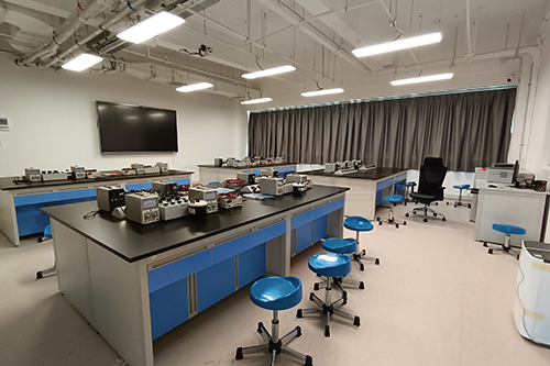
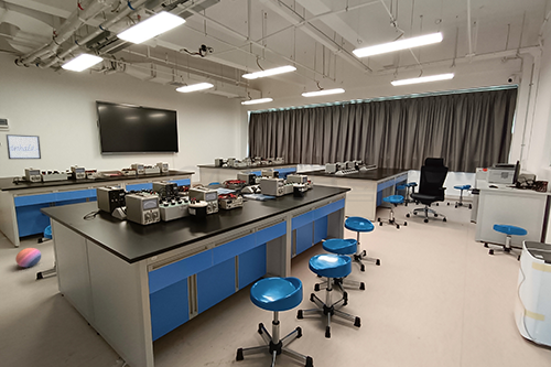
+ wall art [4,133,42,160]
+ ball [14,247,42,268]
